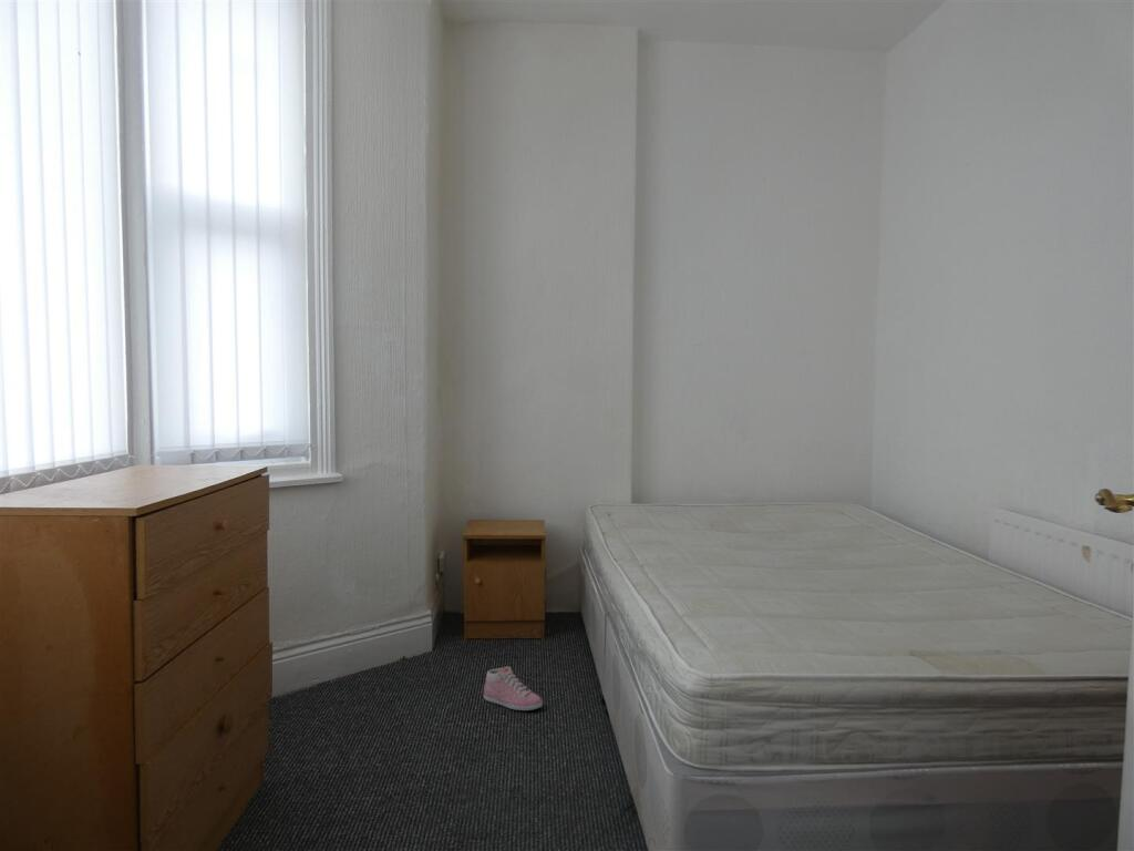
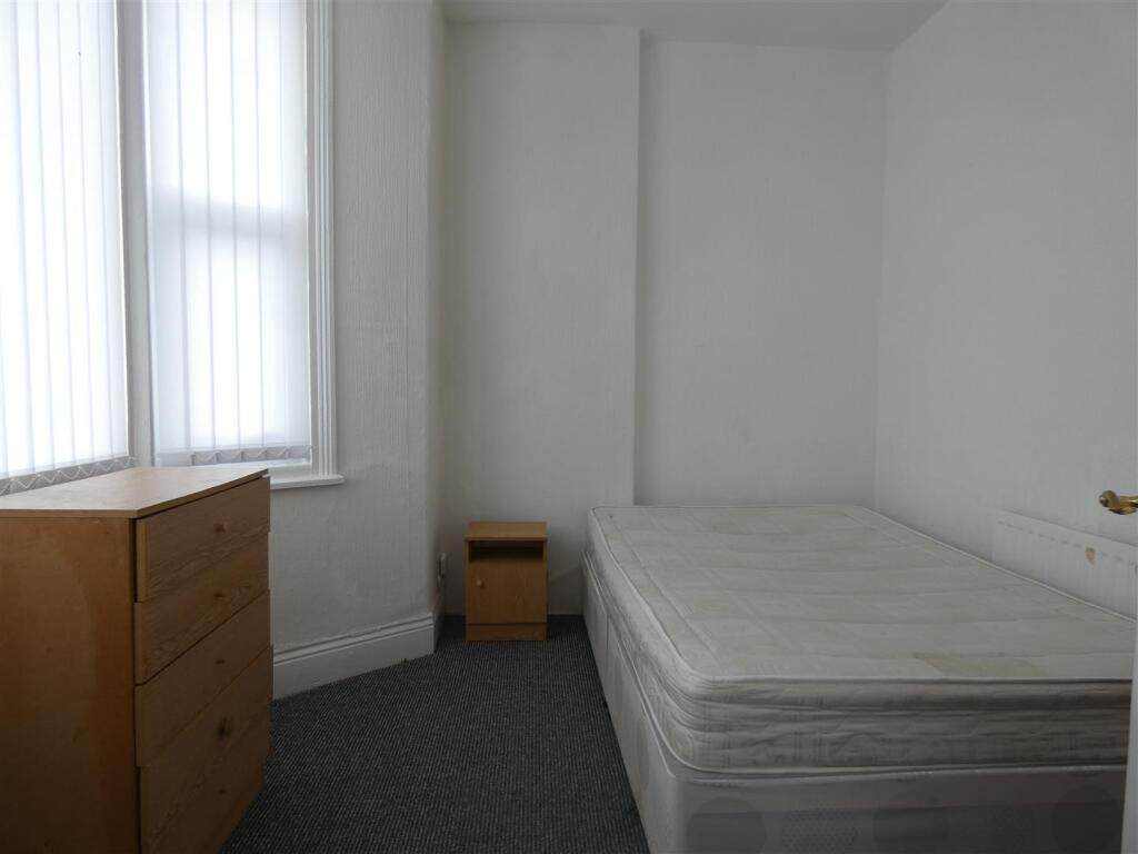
- sneaker [483,665,544,711]
